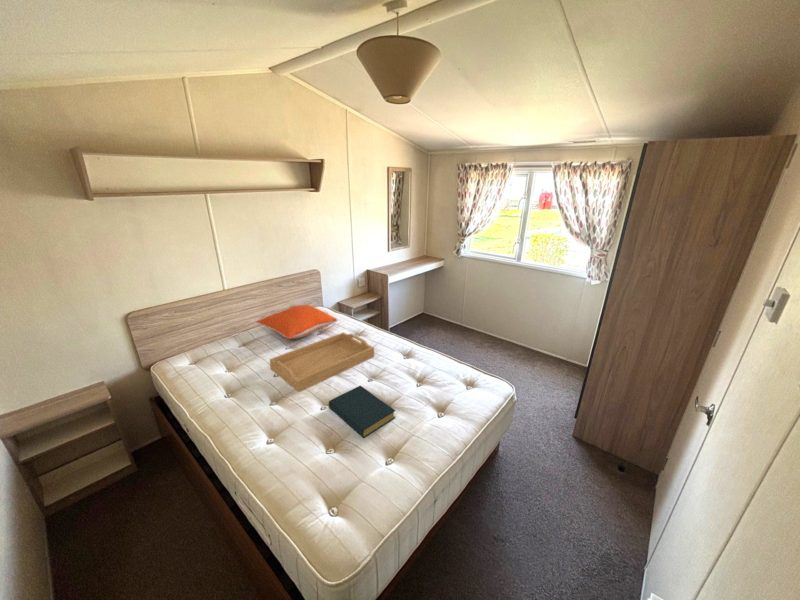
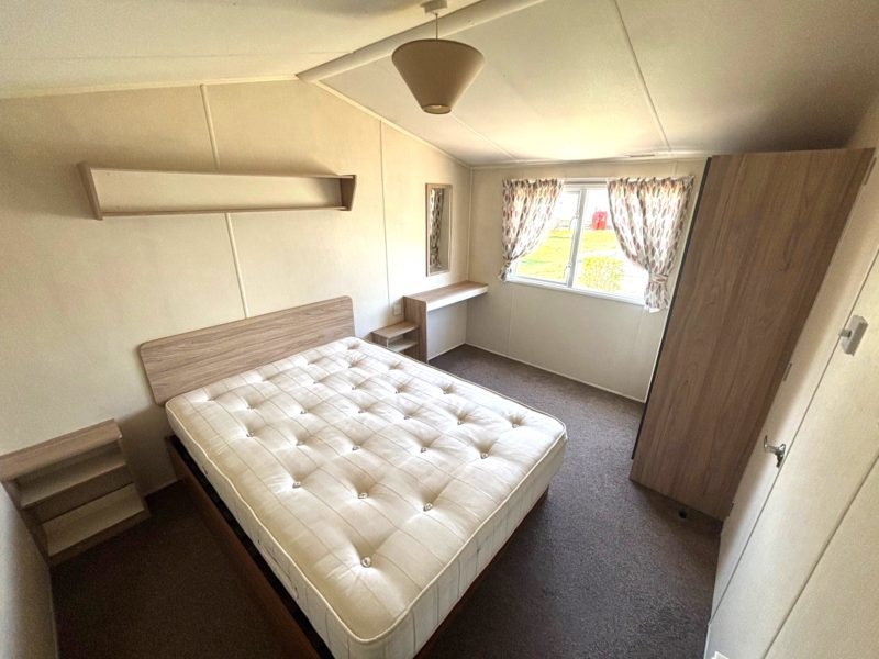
- serving tray [269,331,375,393]
- pillow [256,304,339,340]
- hardback book [328,385,396,439]
